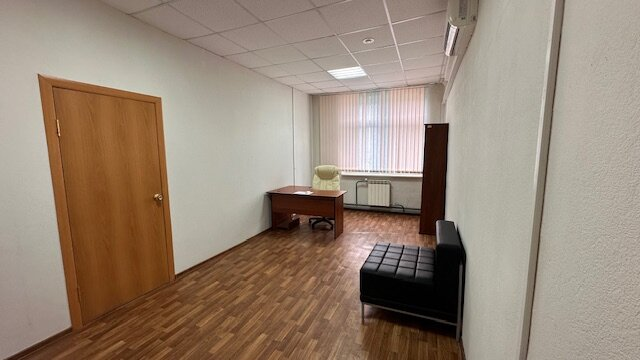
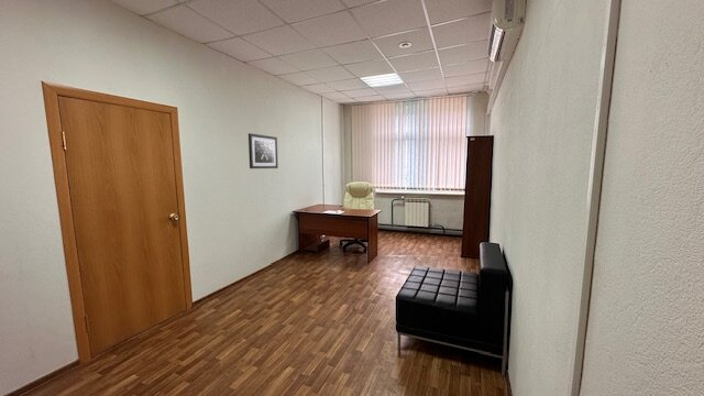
+ wall art [248,132,279,169]
